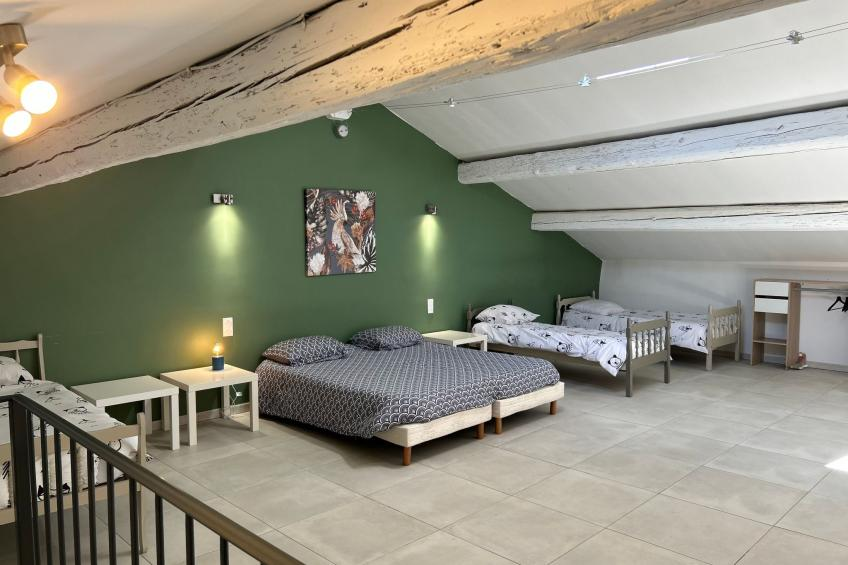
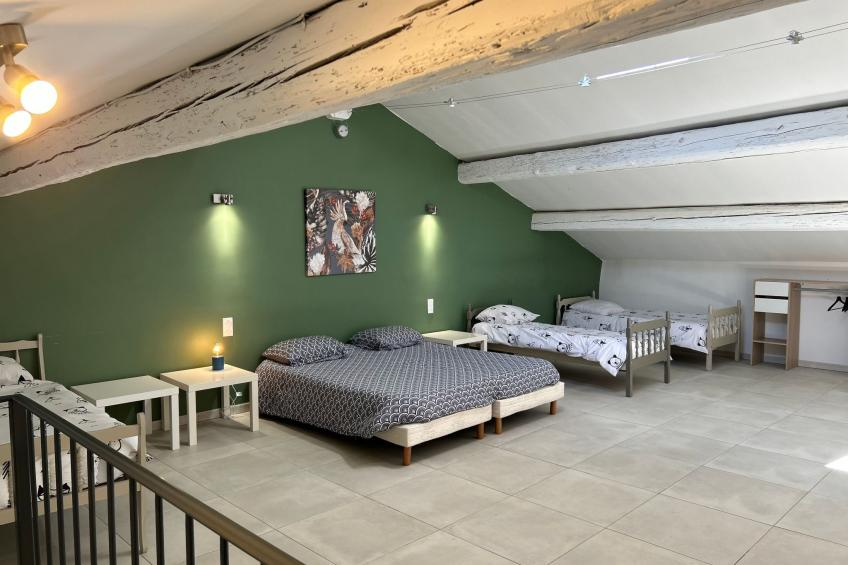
- sneaker [790,351,808,370]
